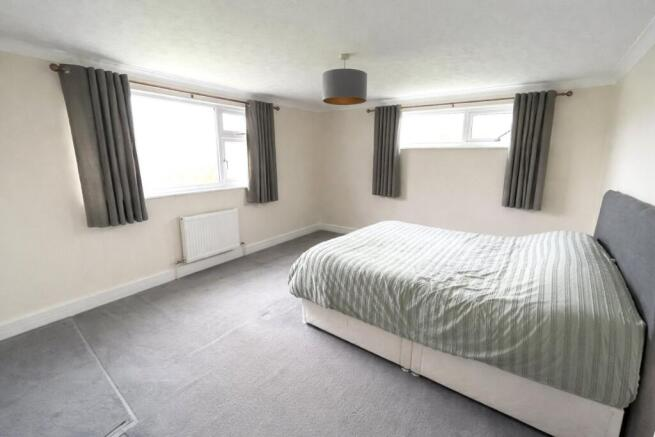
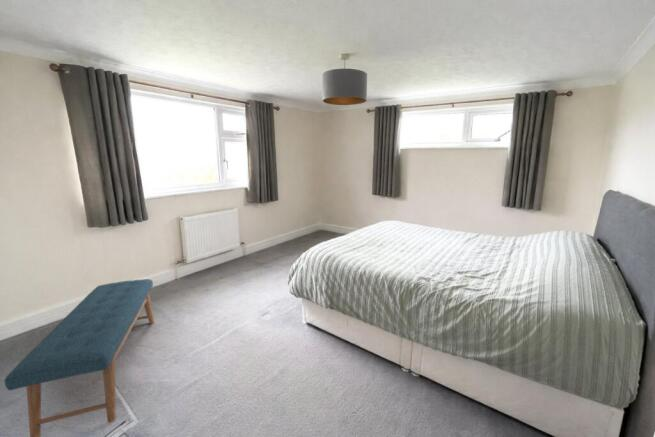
+ bench [4,278,155,437]
